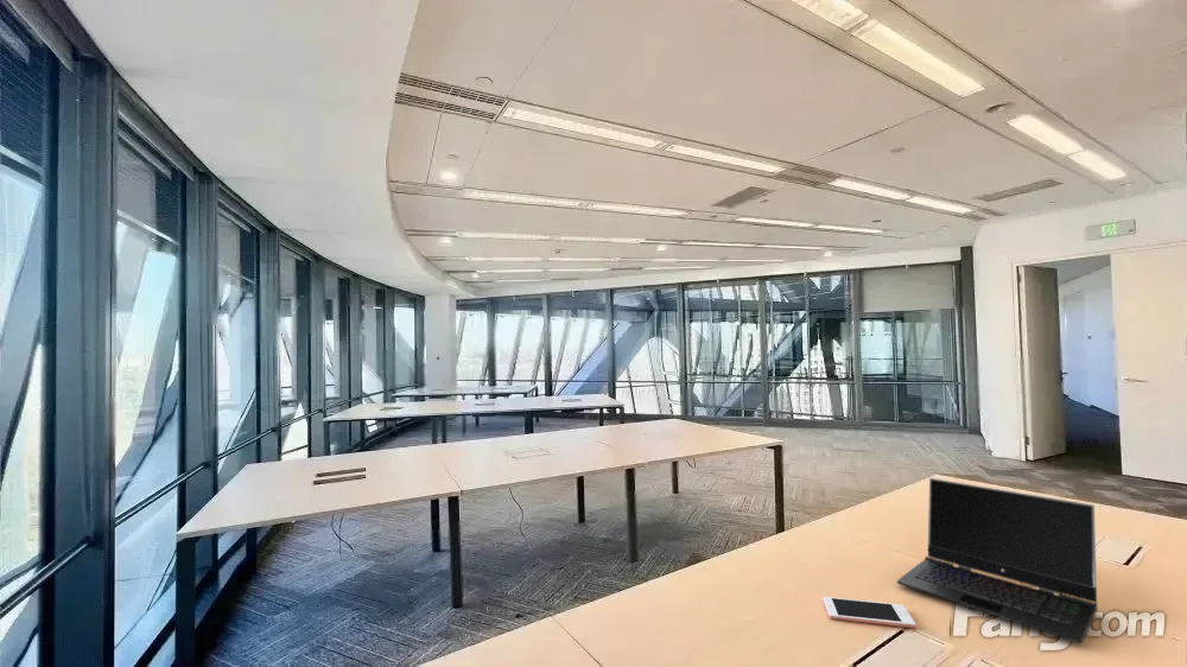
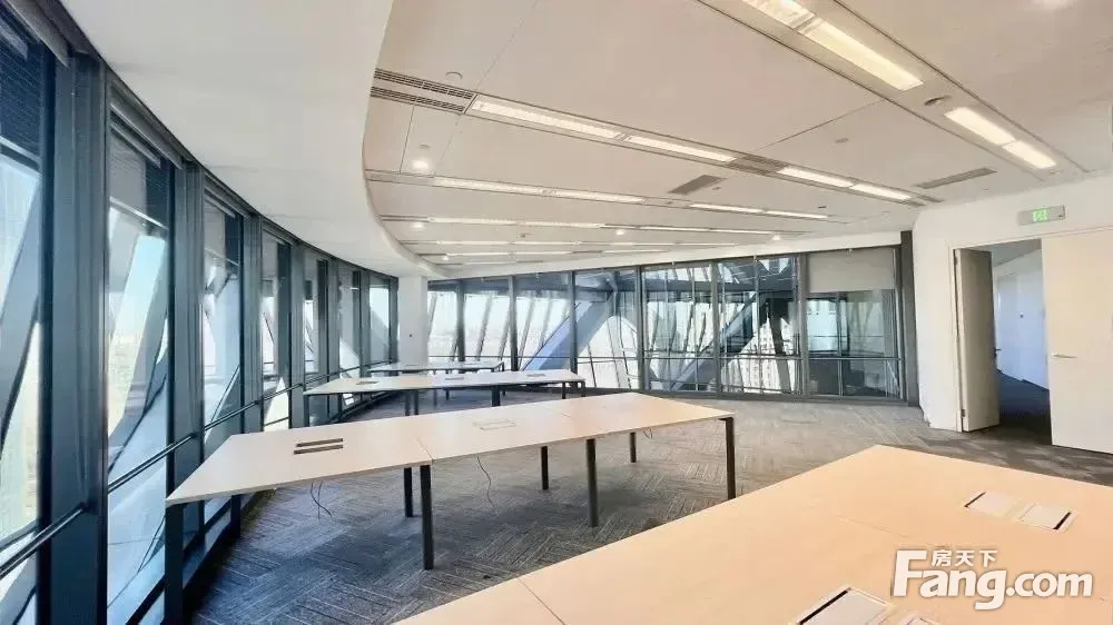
- laptop computer [896,477,1099,643]
- cell phone [821,596,918,629]
